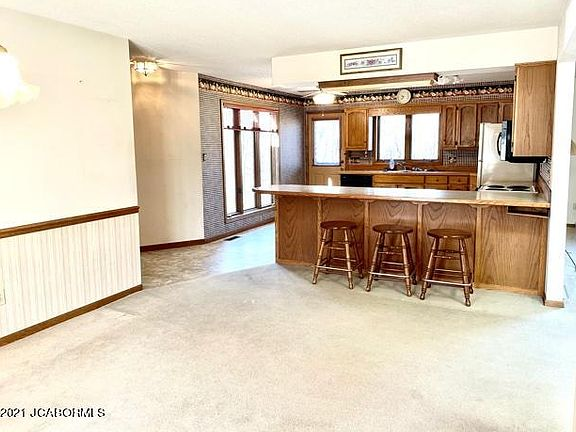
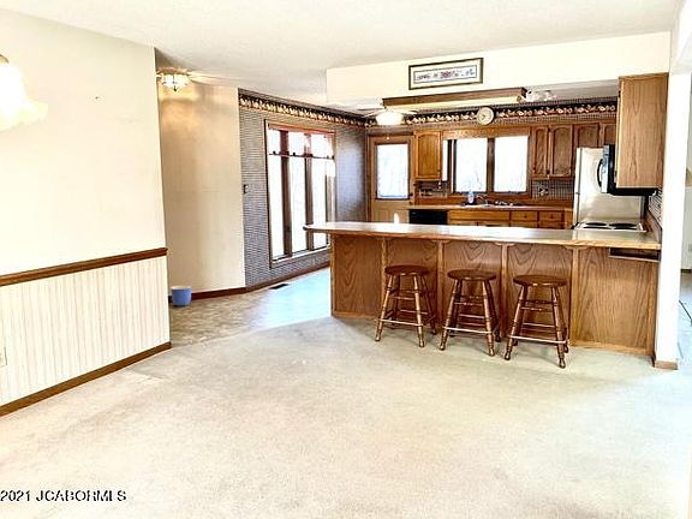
+ planter [169,285,192,308]
